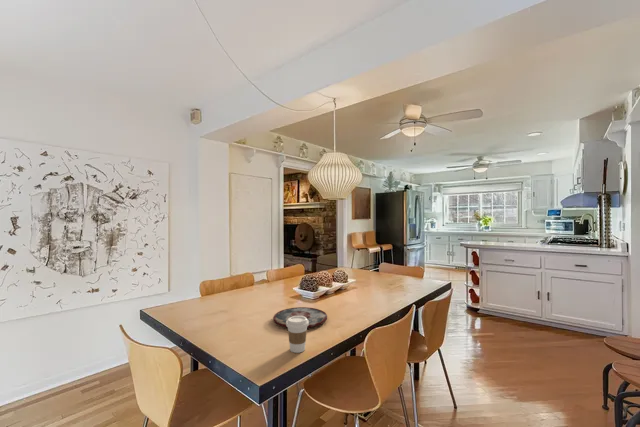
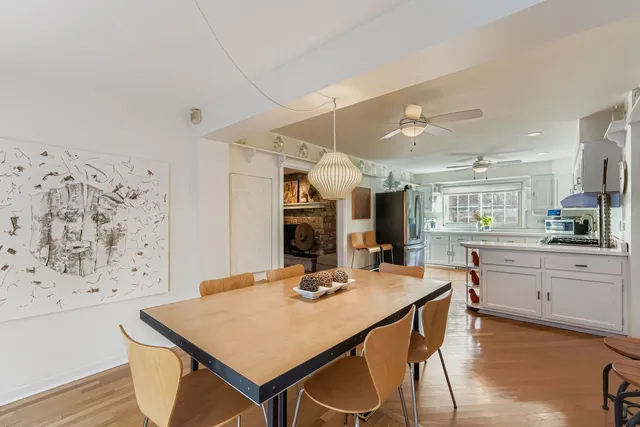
- plate [272,306,328,329]
- coffee cup [286,316,309,354]
